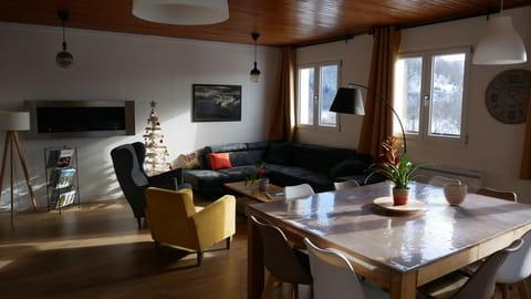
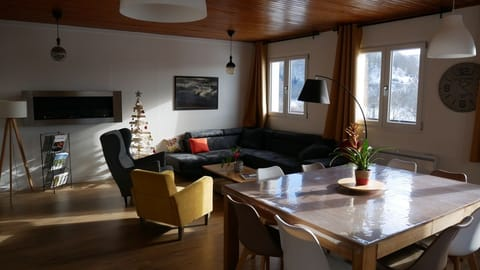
- decorative bowl [442,183,468,207]
